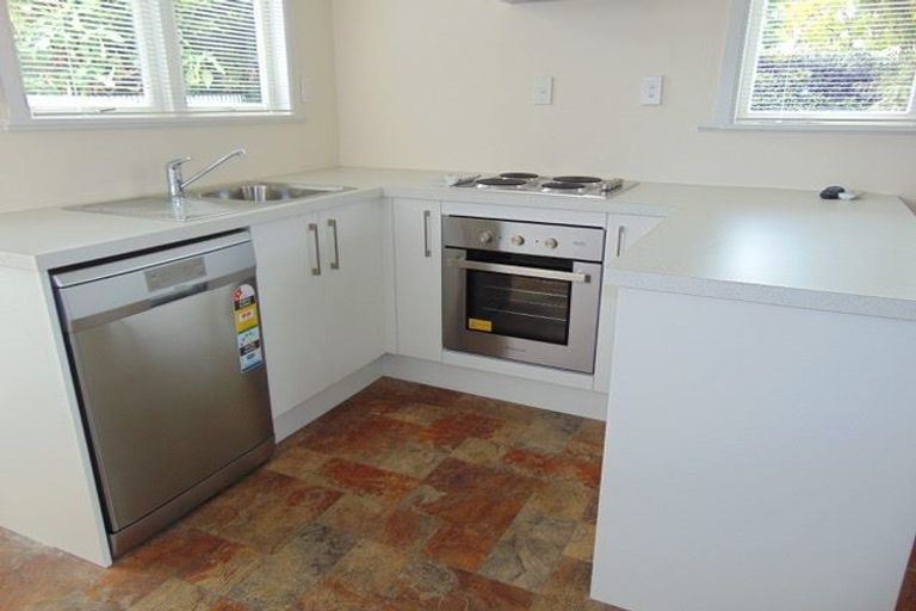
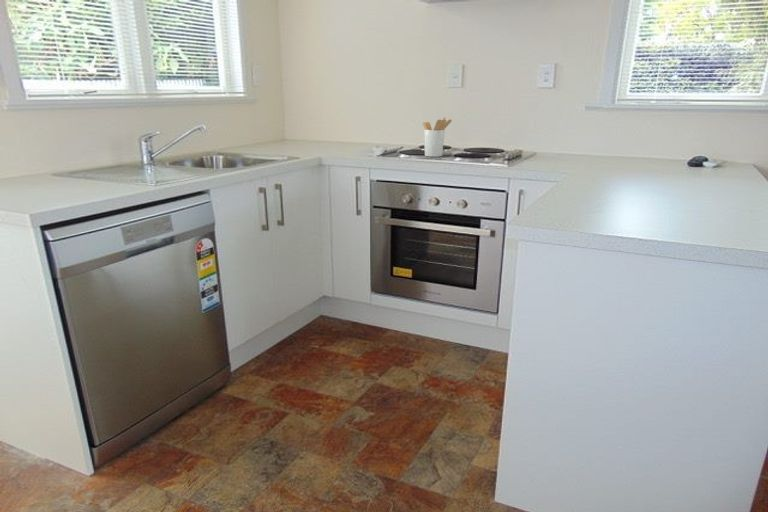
+ utensil holder [422,115,453,158]
